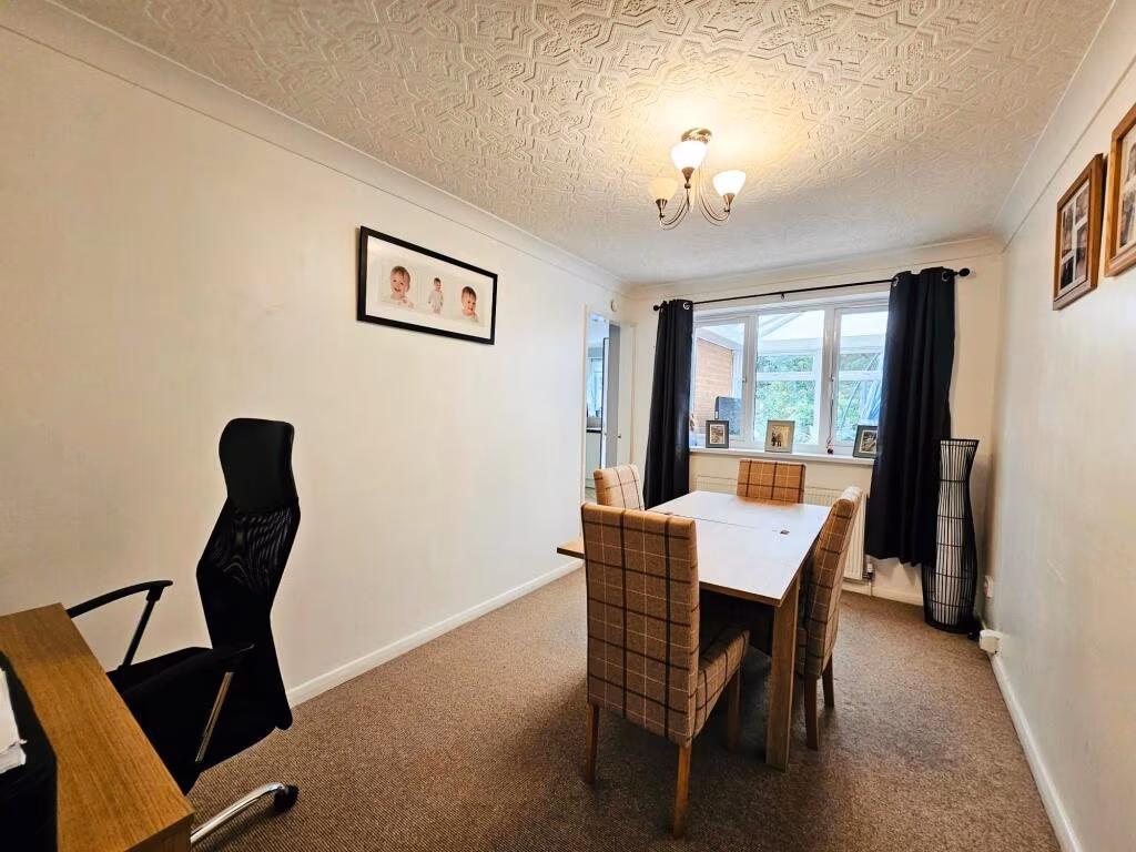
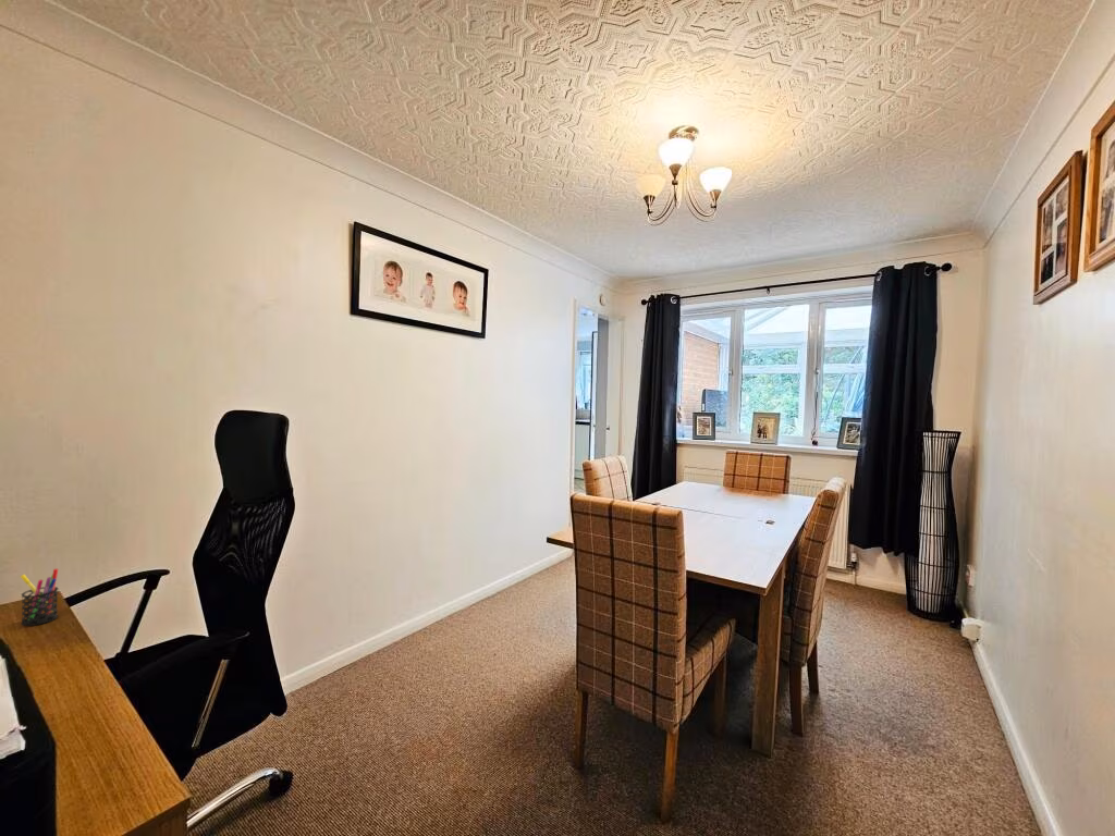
+ pen holder [19,568,59,627]
